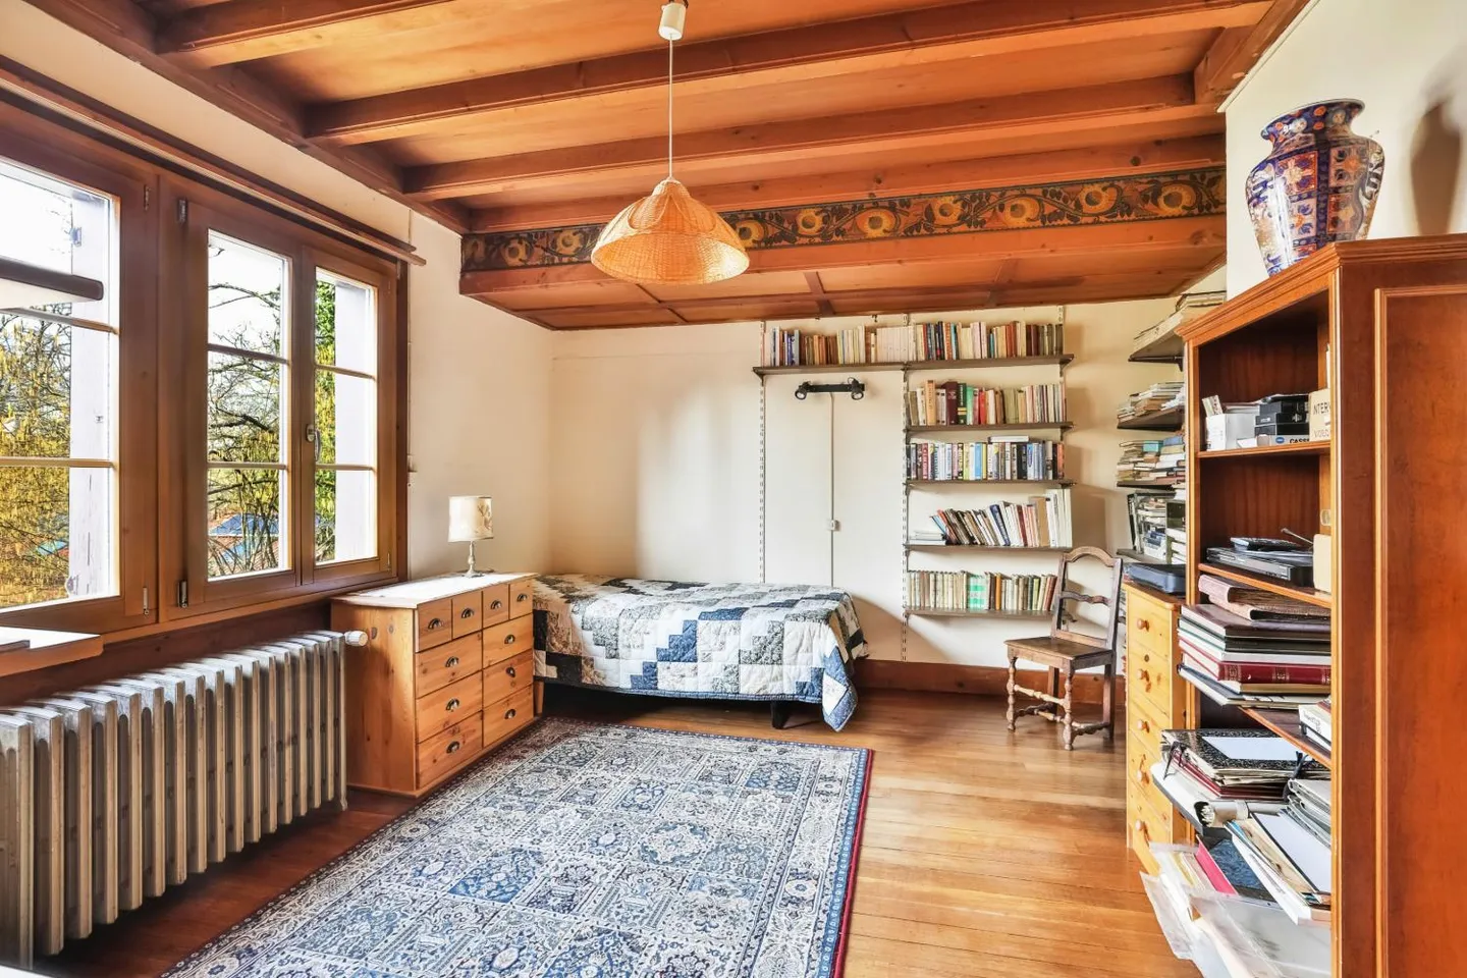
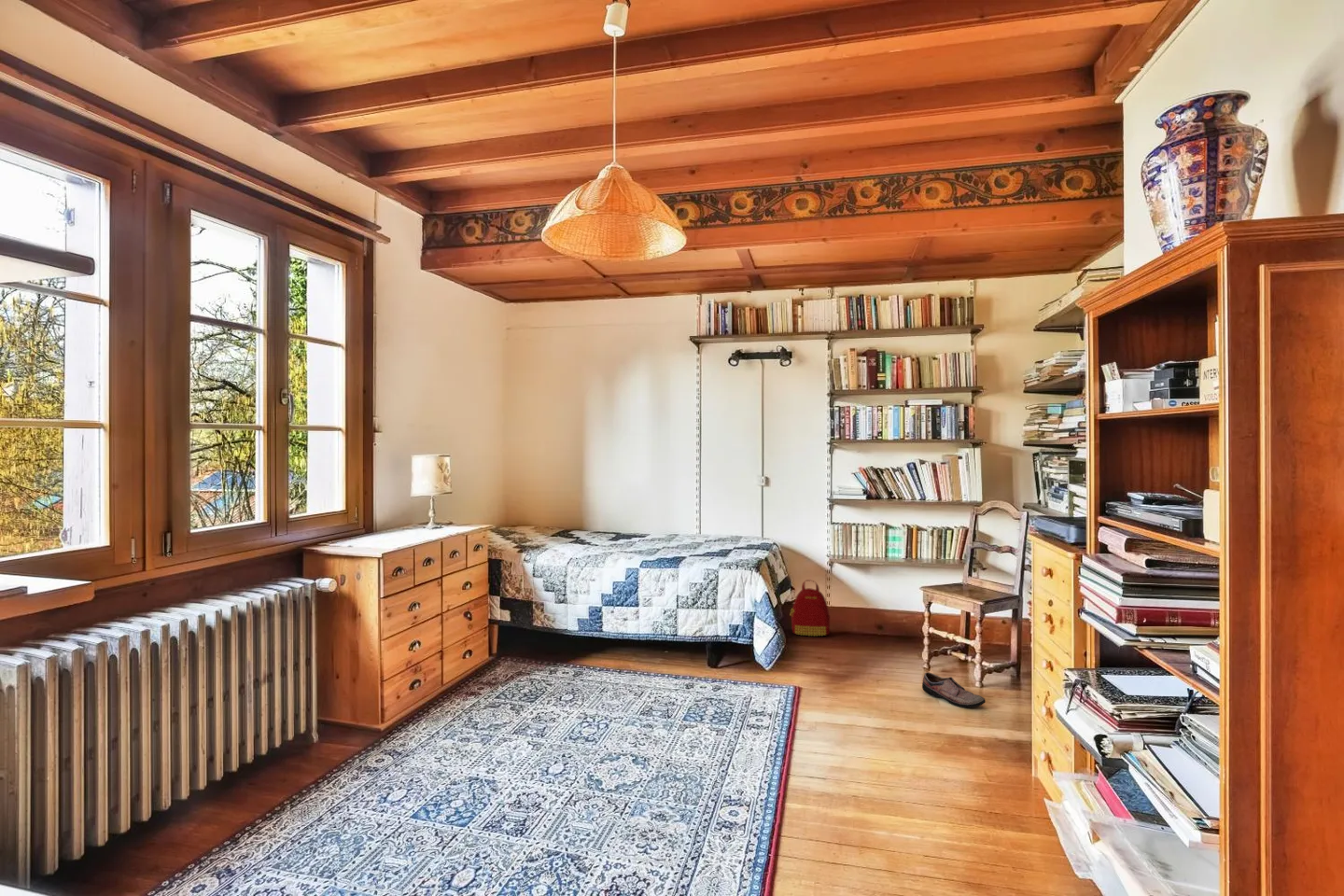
+ backpack [790,579,831,637]
+ shoe [921,671,987,708]
